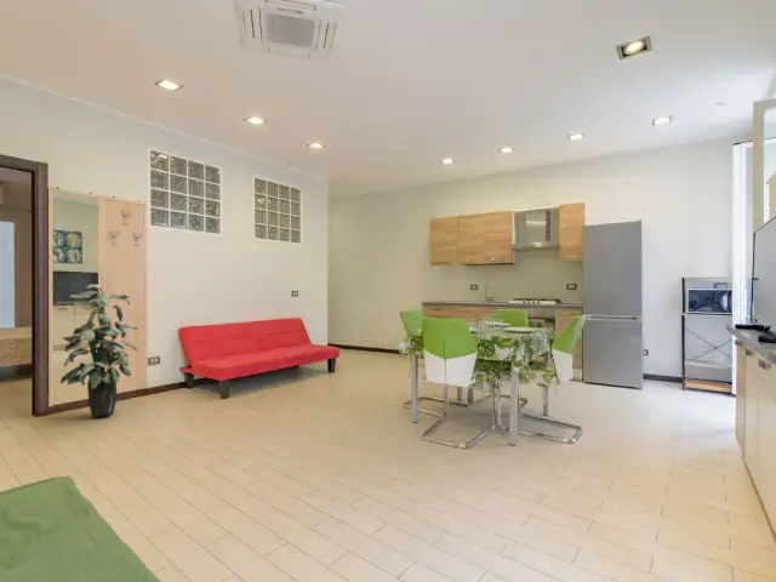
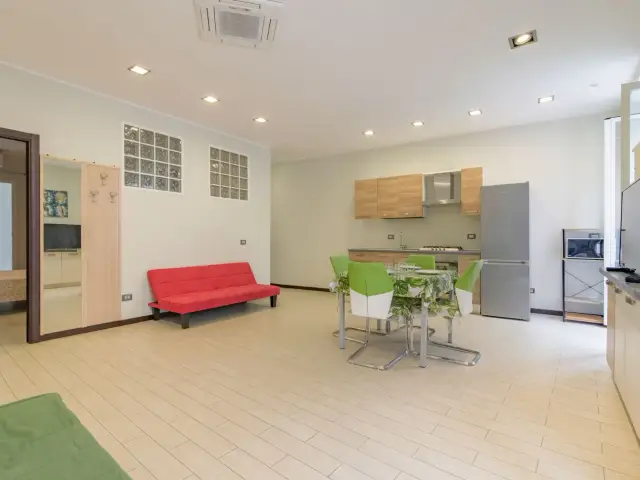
- indoor plant [59,284,139,418]
